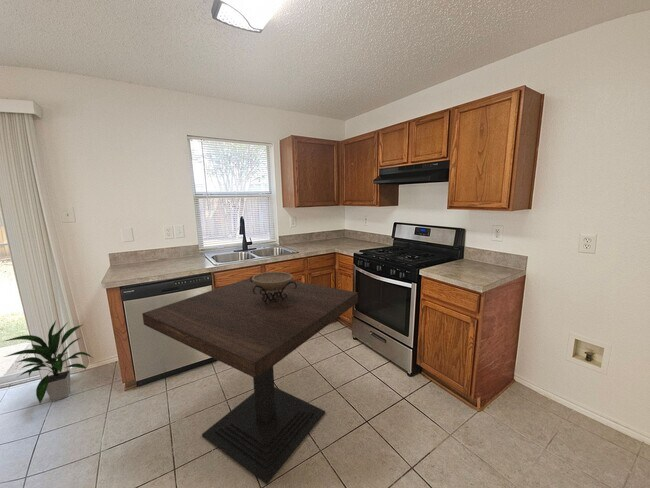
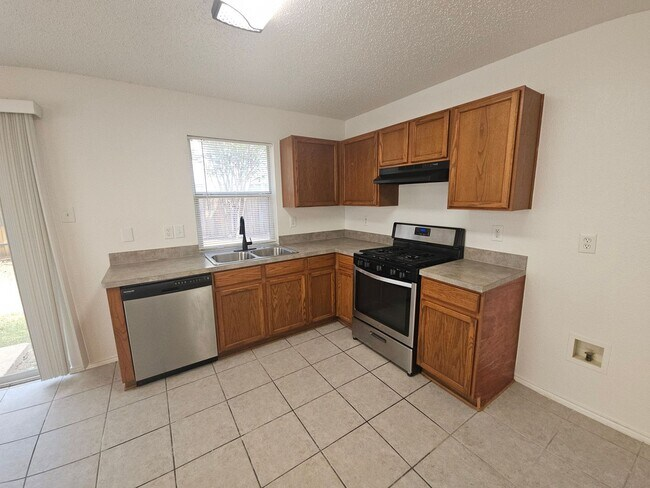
- decorative bowl [249,271,297,304]
- indoor plant [0,320,94,404]
- dining table [141,277,359,485]
